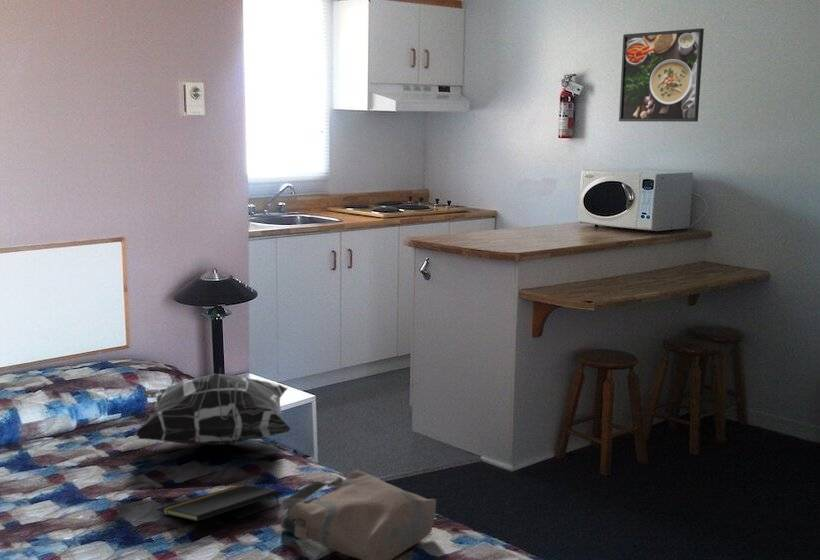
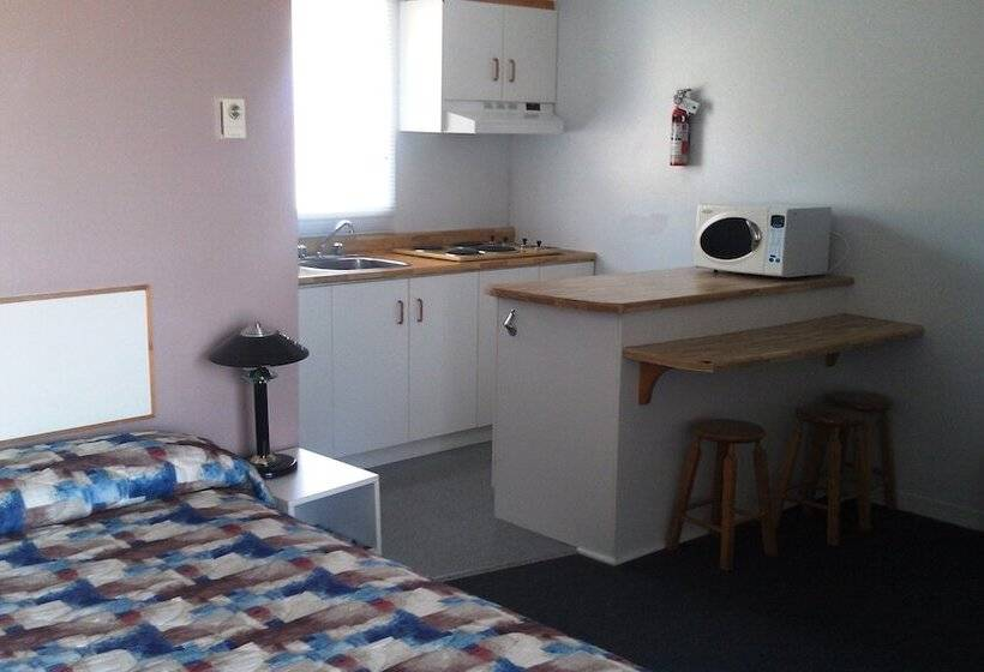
- notepad [161,483,280,523]
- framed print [618,27,705,123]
- tote bag [280,469,437,560]
- decorative pillow [134,373,293,446]
